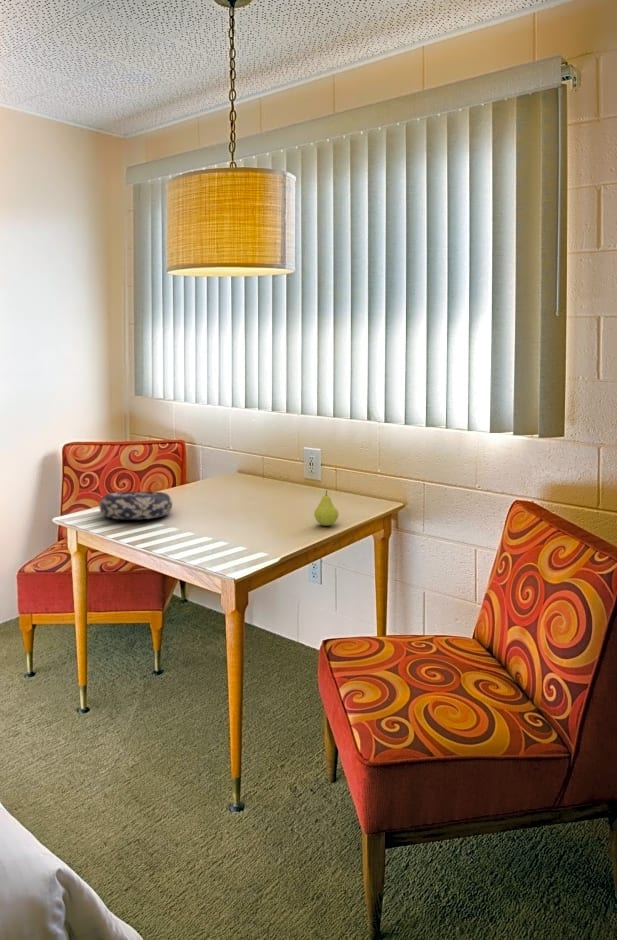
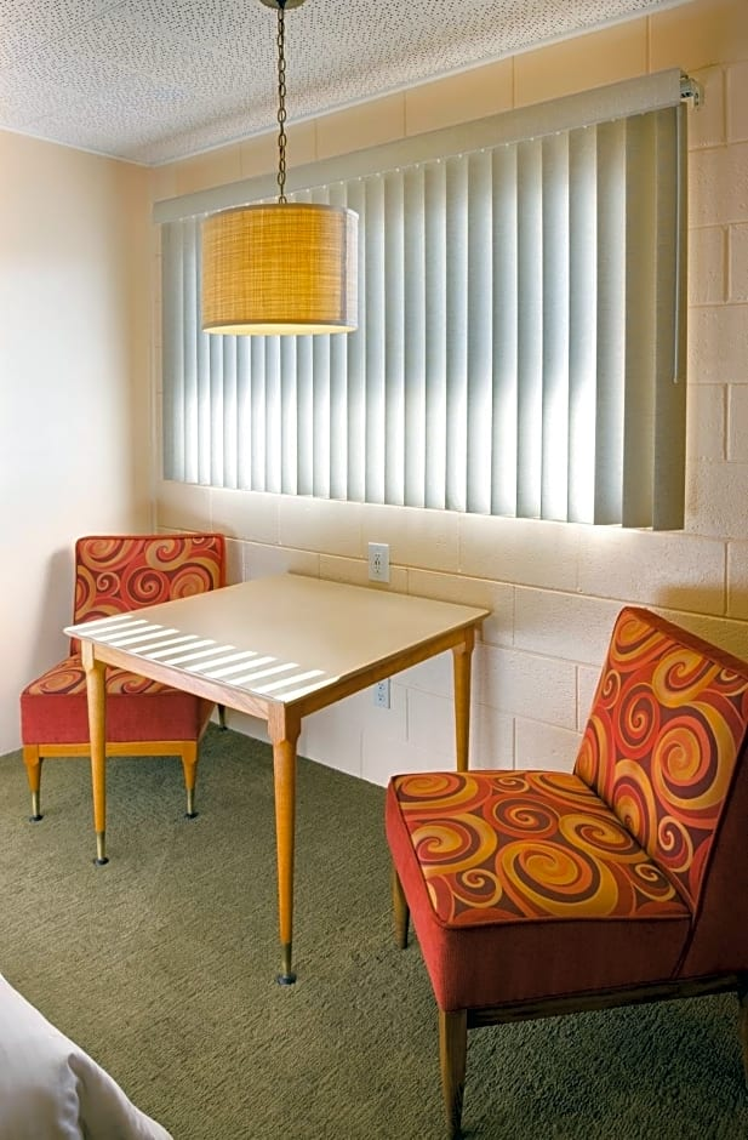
- fruit [313,489,340,527]
- decorative bowl [98,491,173,520]
